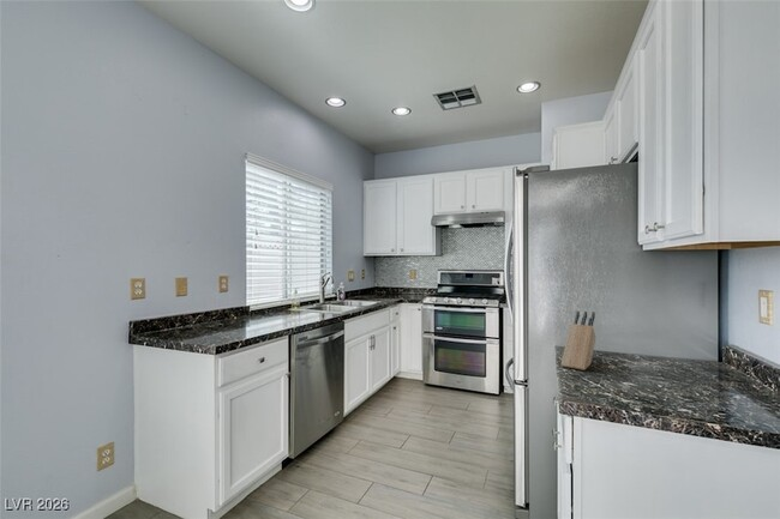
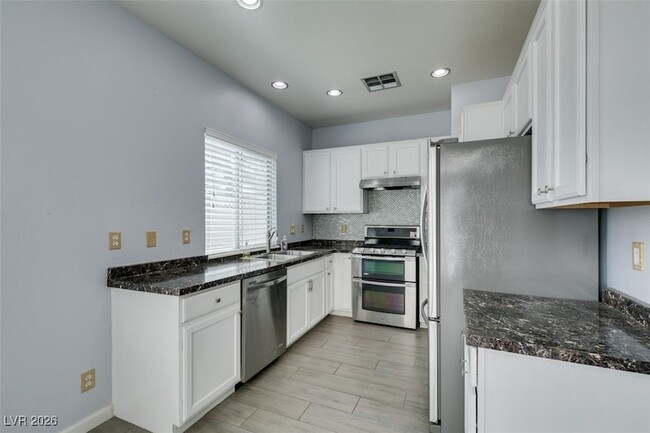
- knife block [560,310,596,372]
